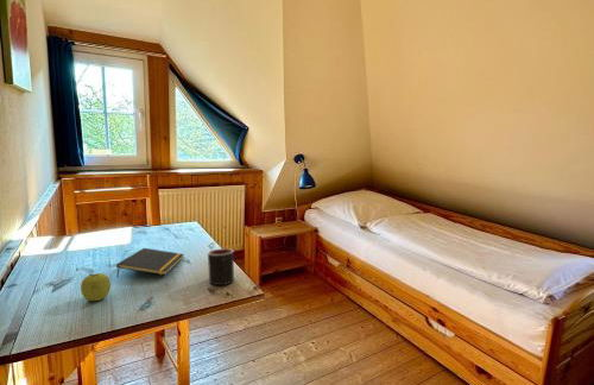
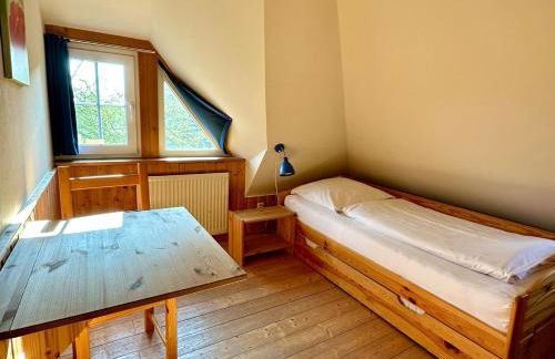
- mug [207,247,235,286]
- fruit [80,272,112,302]
- notepad [115,247,185,279]
